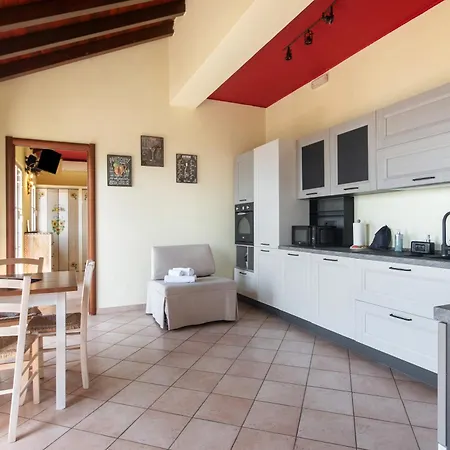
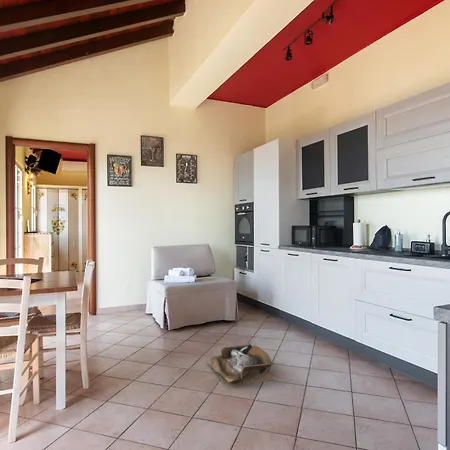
+ pet bed [207,343,277,389]
